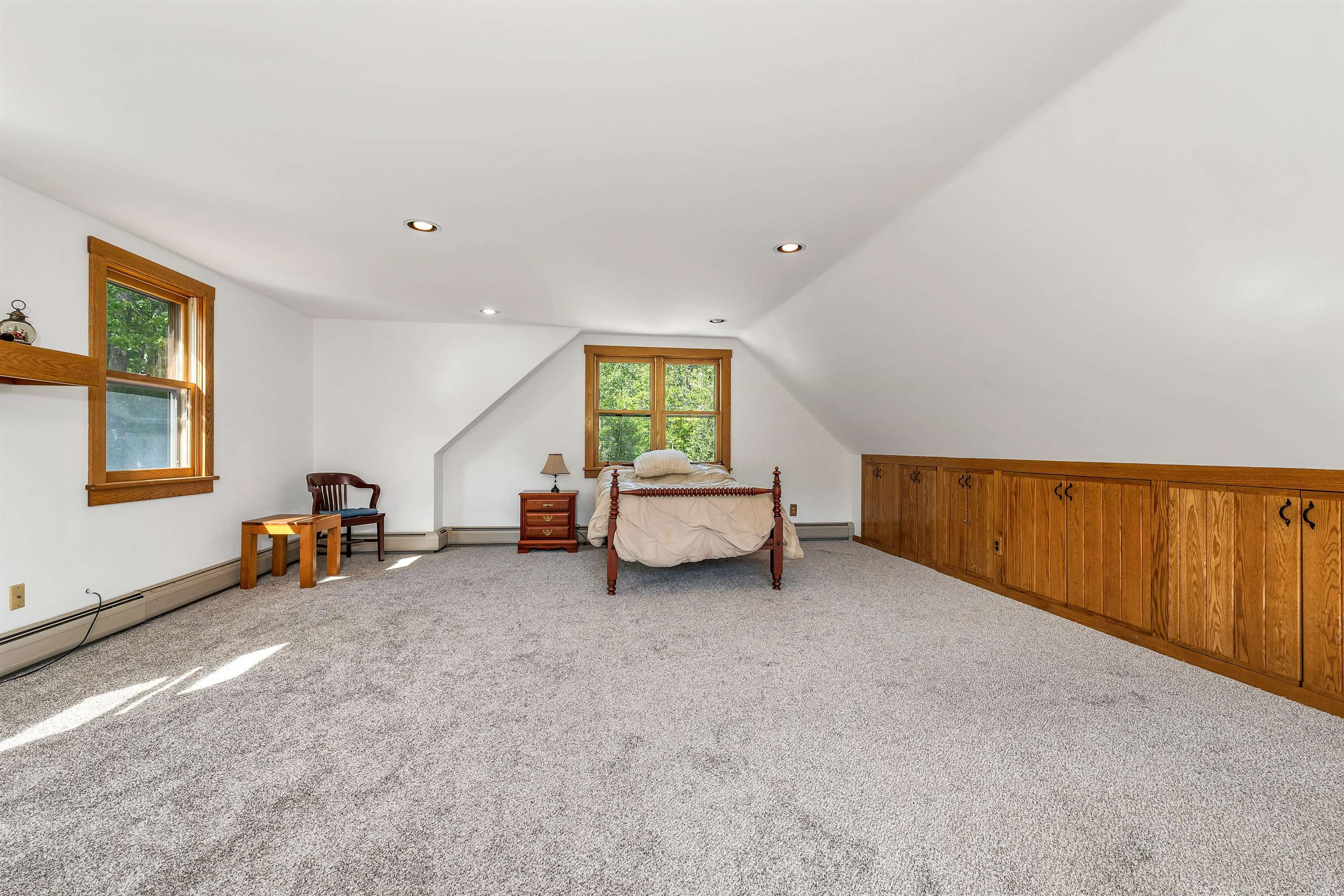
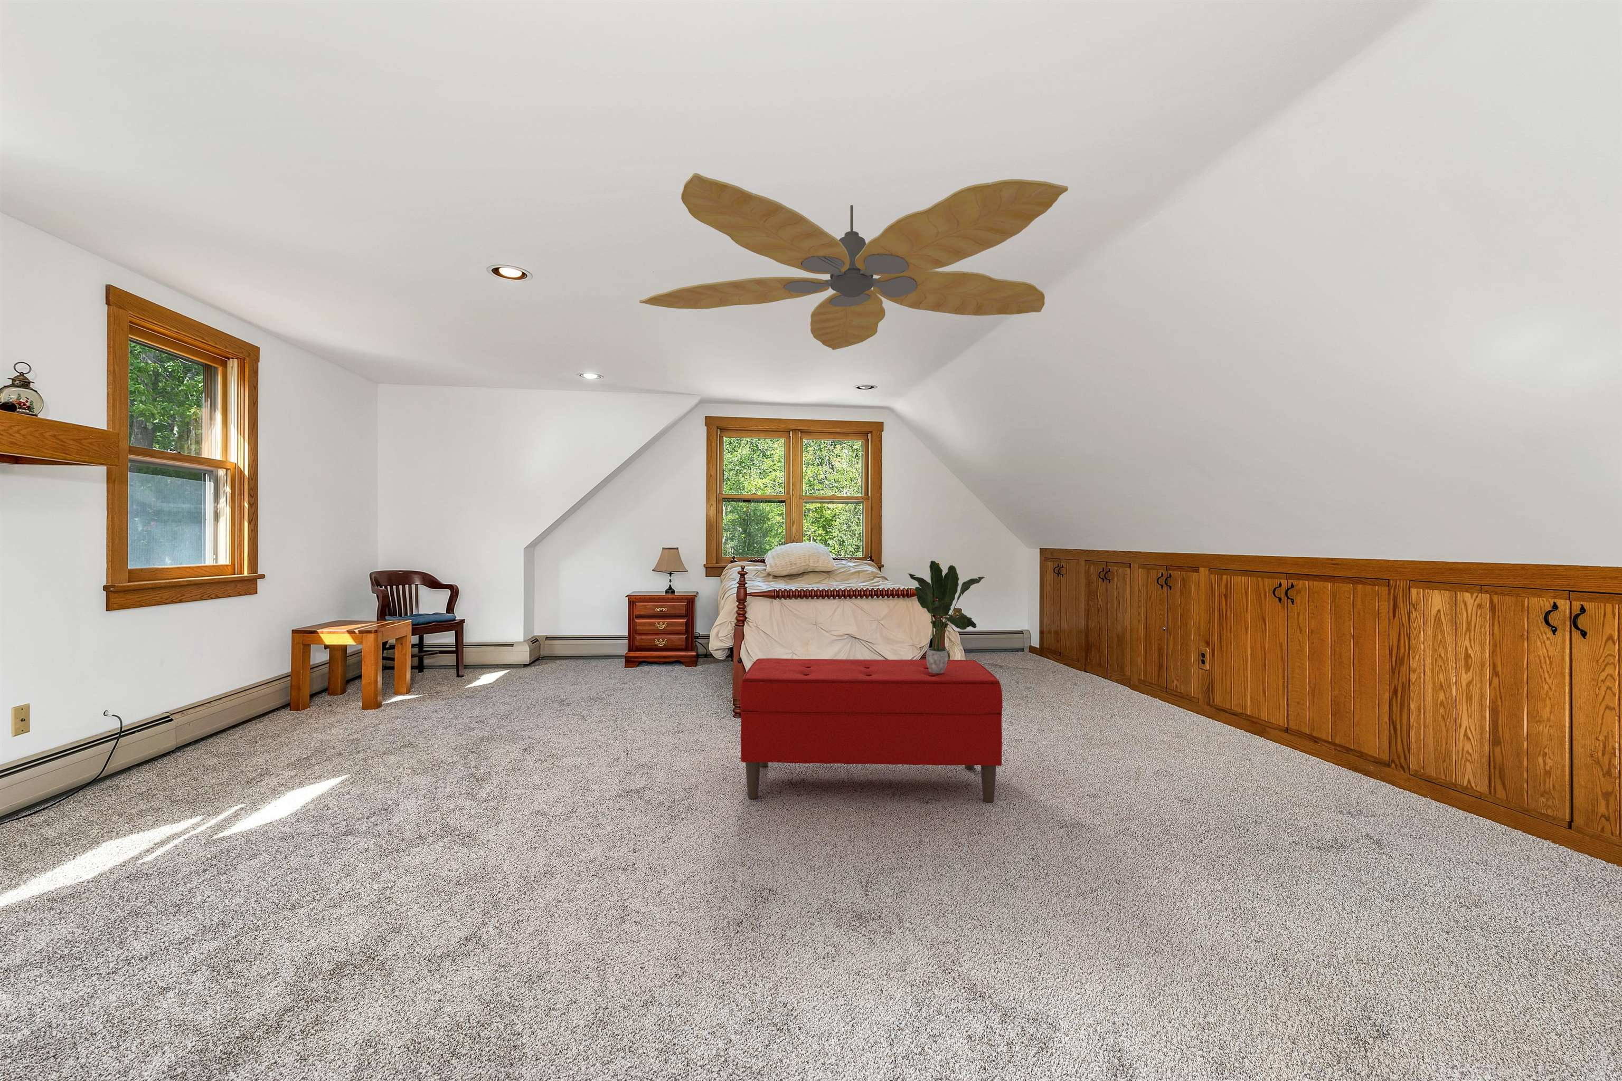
+ bench [740,658,1003,804]
+ potted plant [908,560,985,673]
+ ceiling fan [638,173,1069,350]
